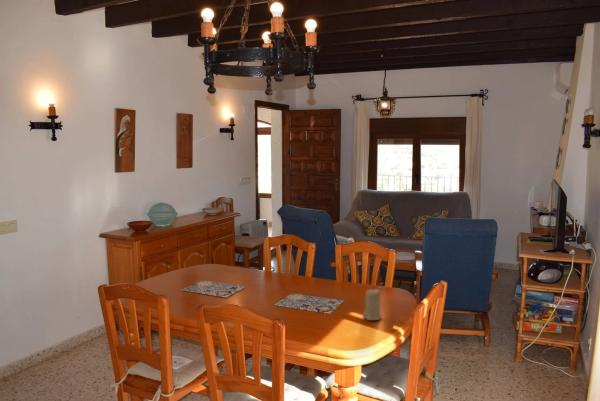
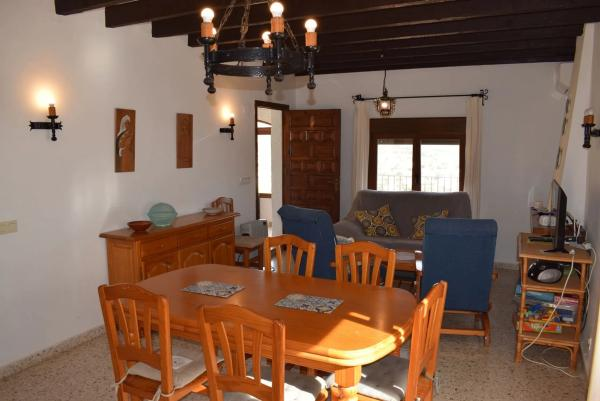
- candle [362,288,383,321]
